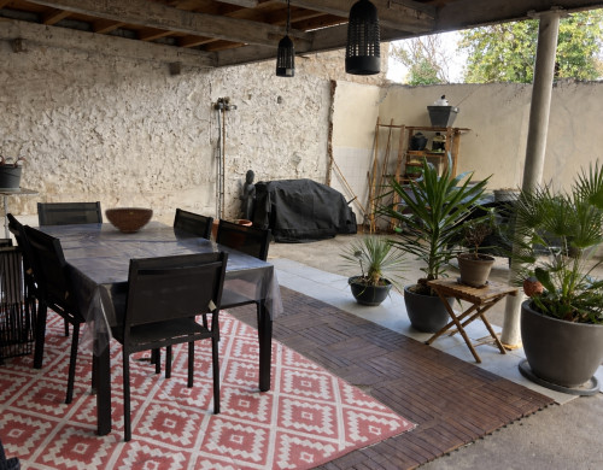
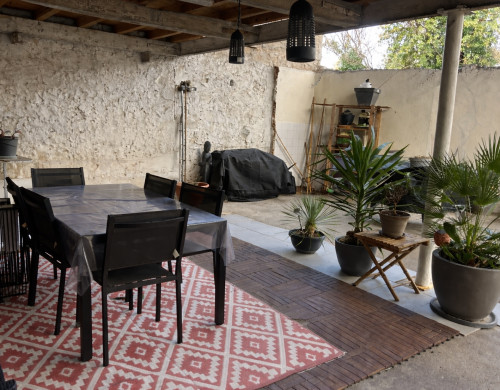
- fruit bowl [104,206,154,234]
